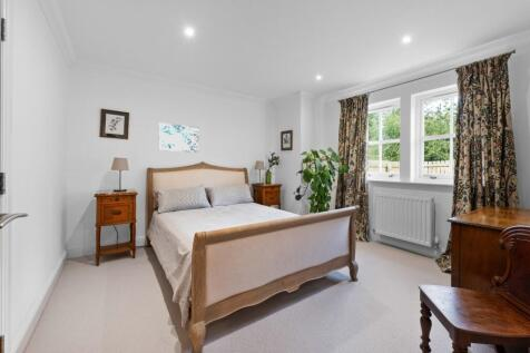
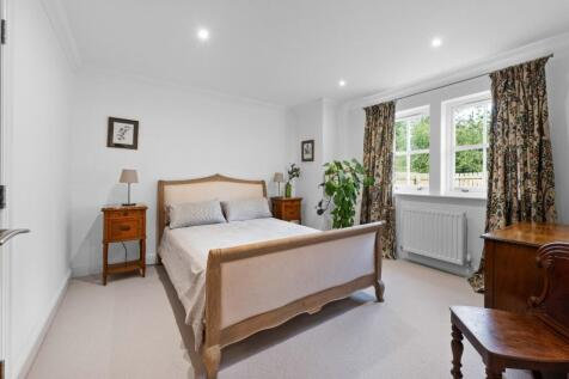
- wall art [157,121,199,154]
